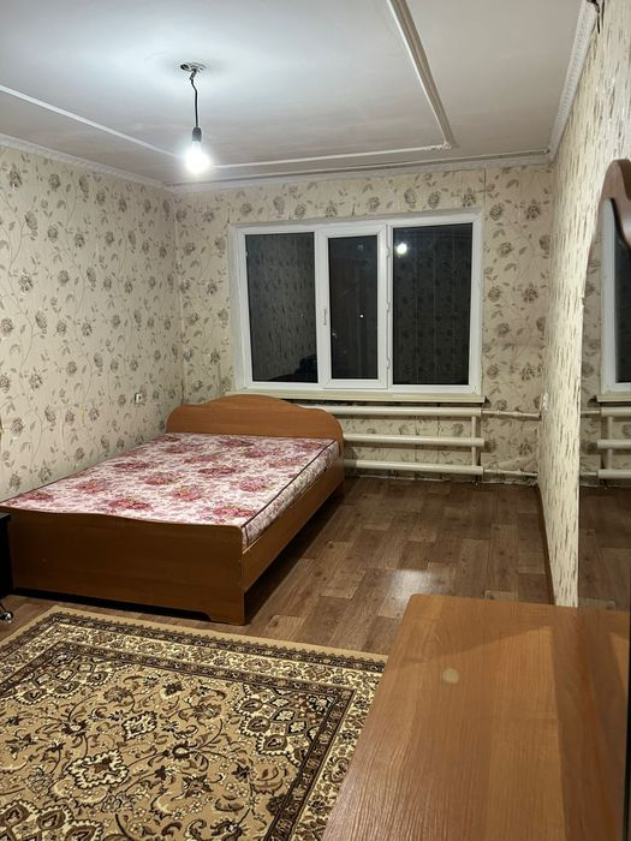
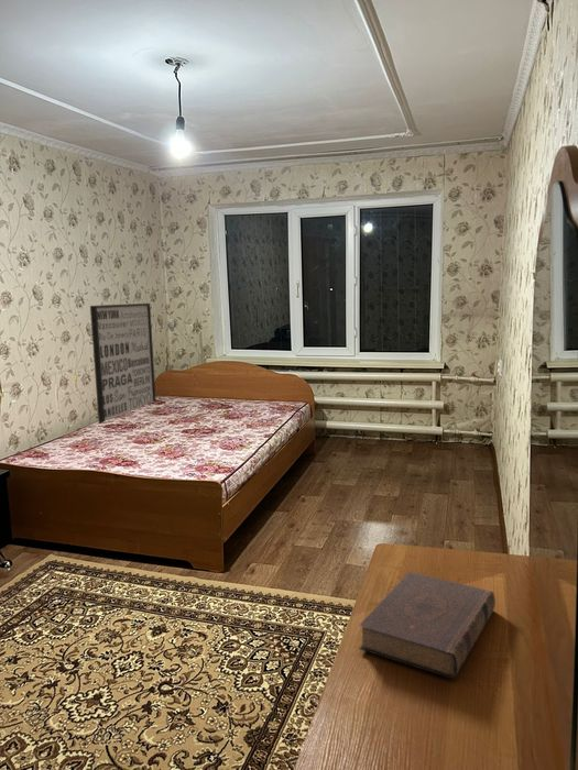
+ wall art [89,302,157,425]
+ book [358,571,497,680]
